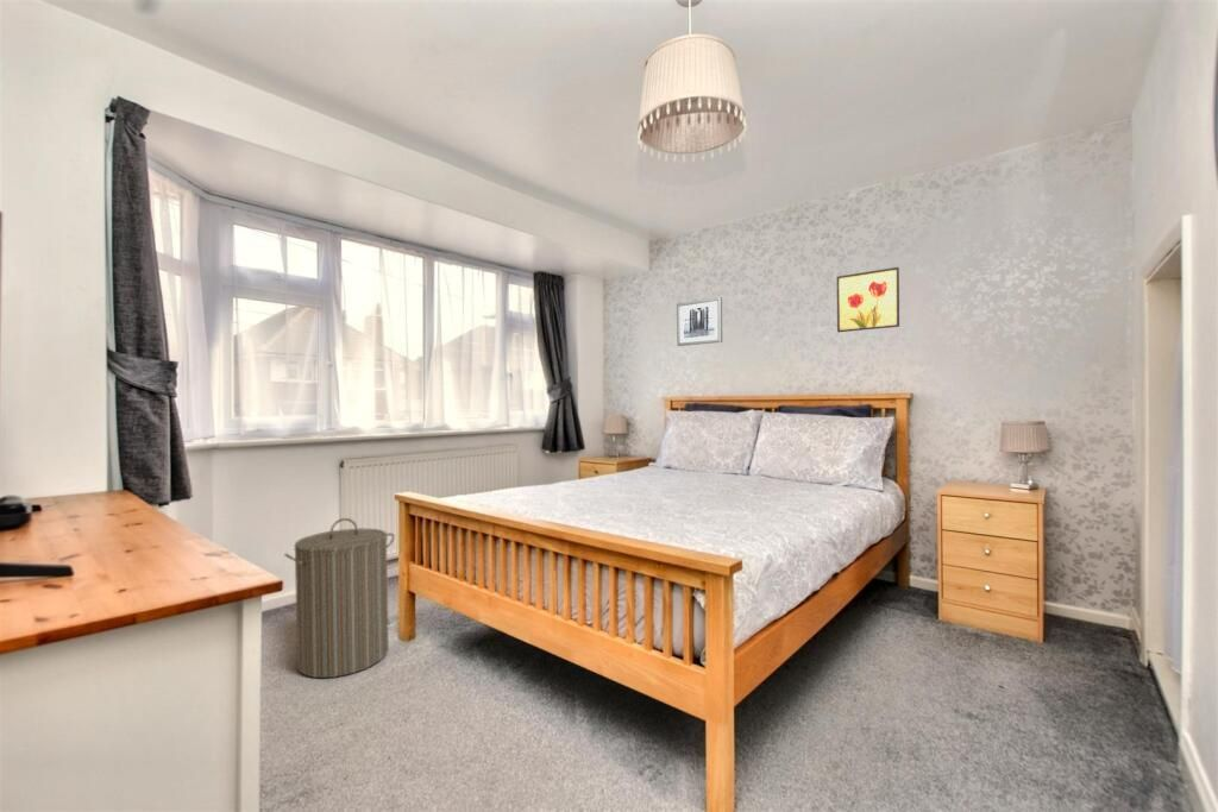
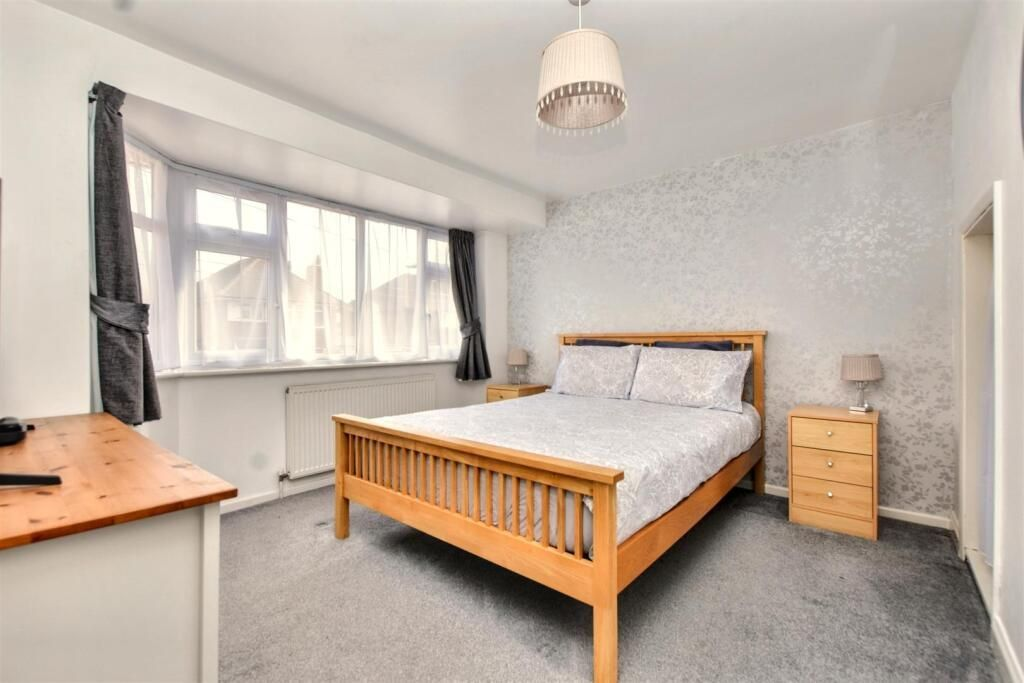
- wall art [836,266,900,333]
- wall art [676,296,723,347]
- laundry hamper [283,517,396,679]
